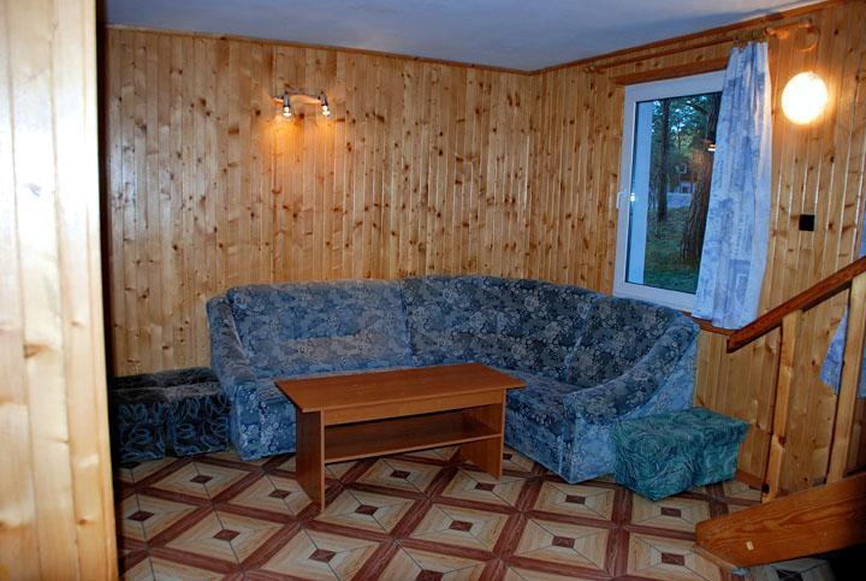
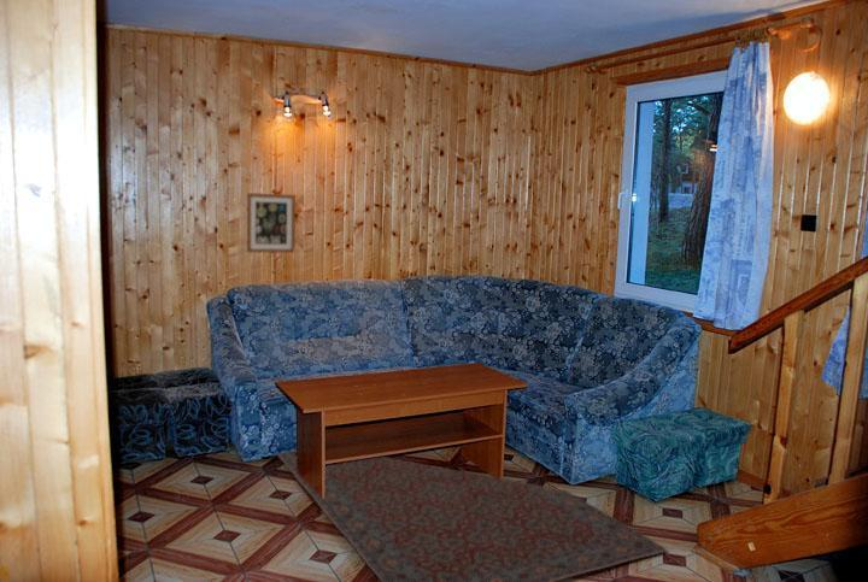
+ rug [276,451,669,582]
+ wall art [246,192,297,254]
